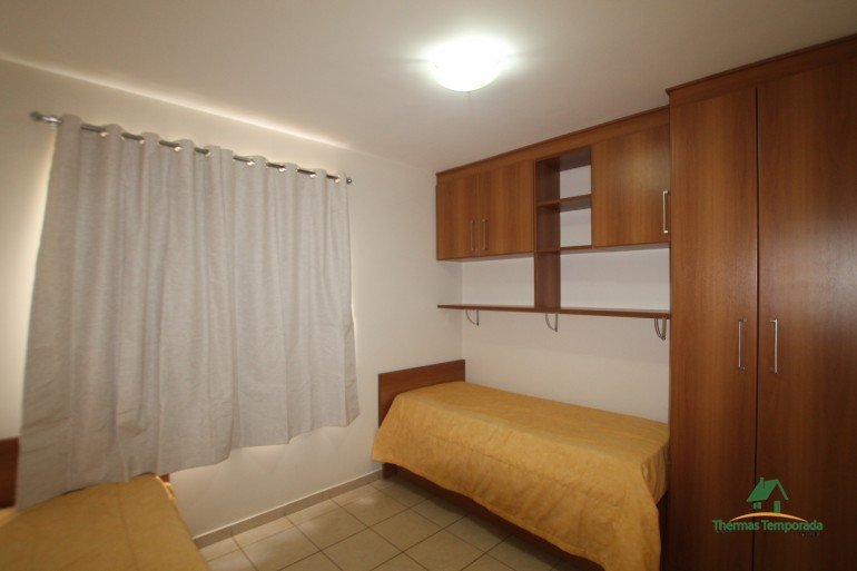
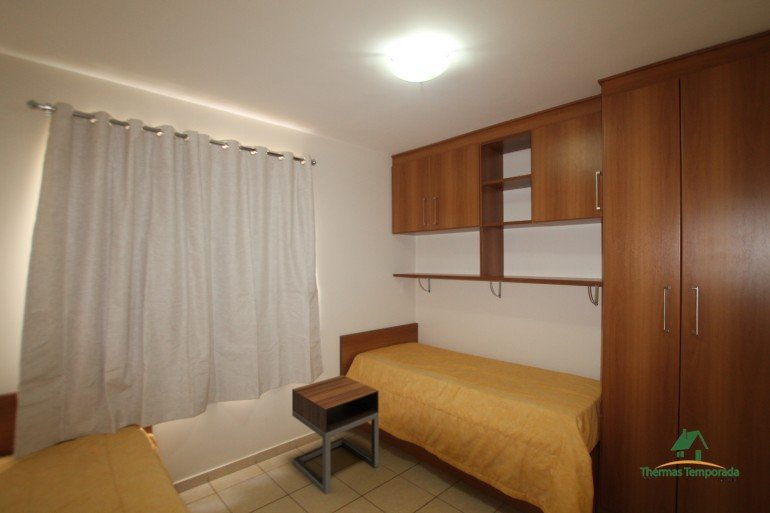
+ nightstand [291,374,380,495]
